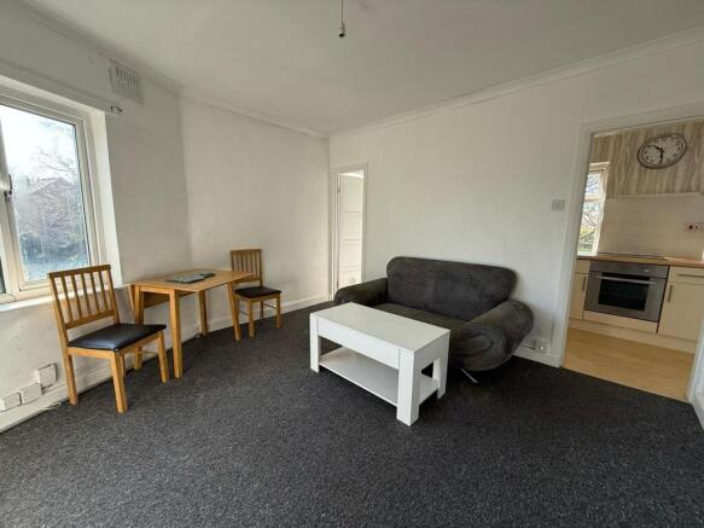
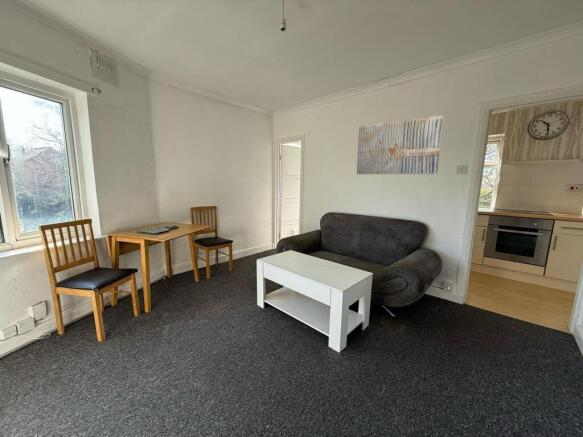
+ wall art [355,114,444,175]
